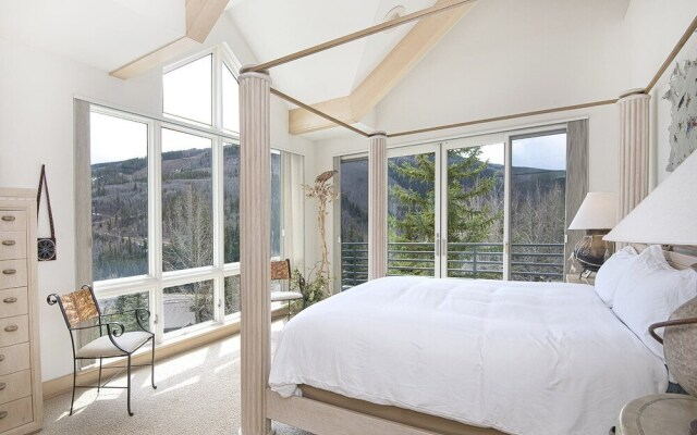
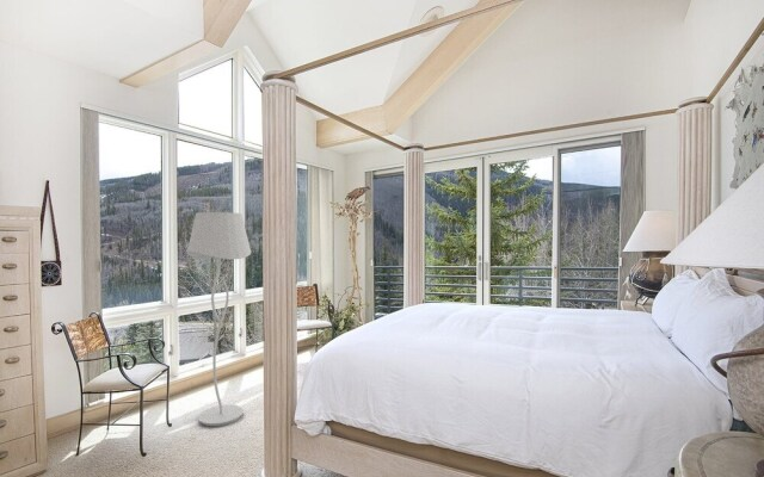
+ floor lamp [185,211,252,427]
